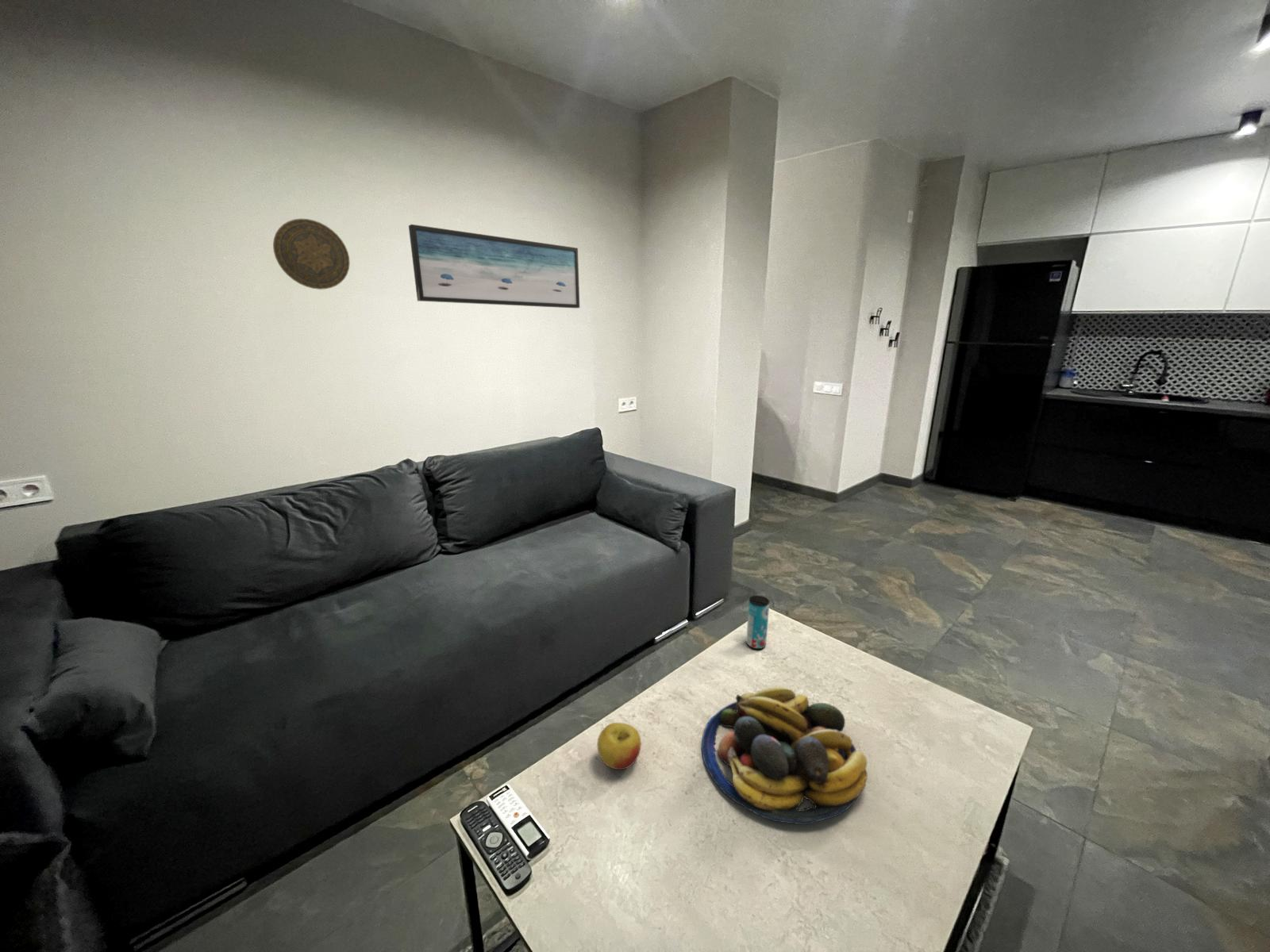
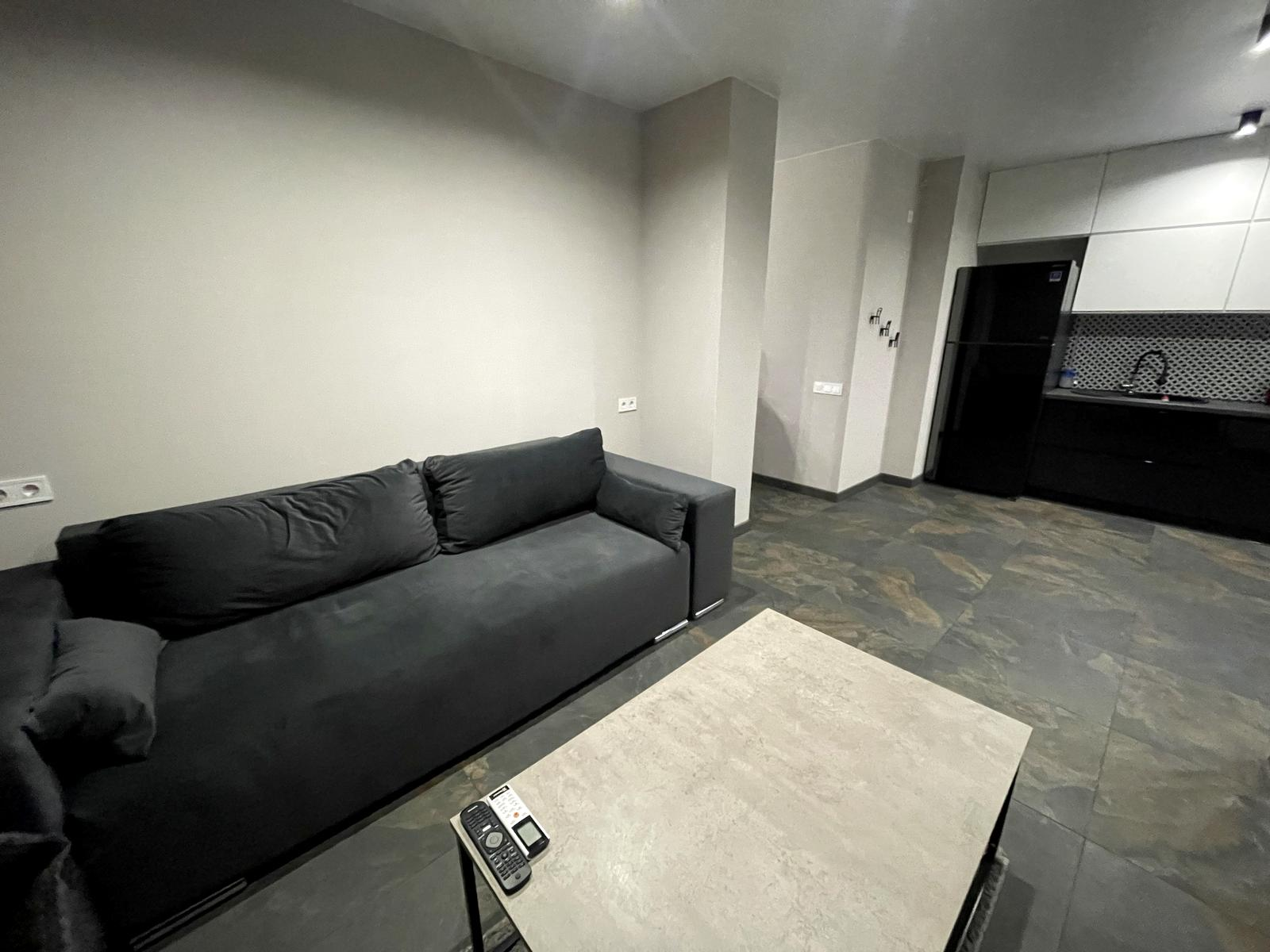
- fruit bowl [701,687,868,825]
- apple [596,722,642,770]
- wall art [408,224,580,309]
- beverage can [745,594,770,650]
- decorative plate [272,218,351,290]
